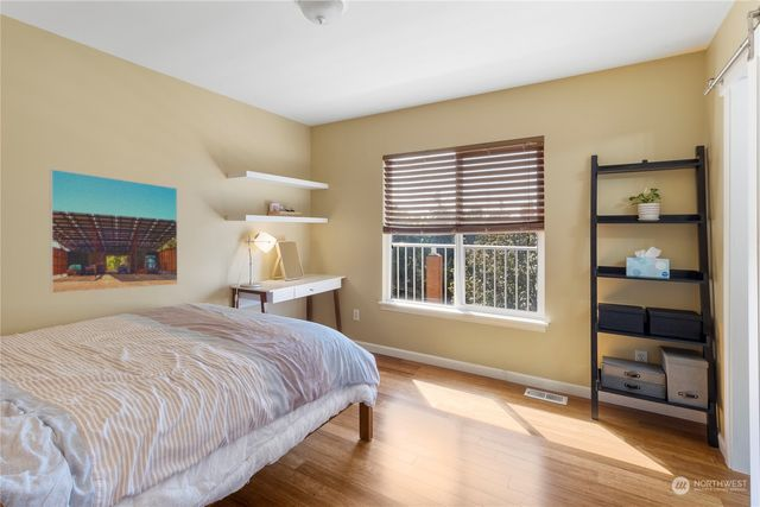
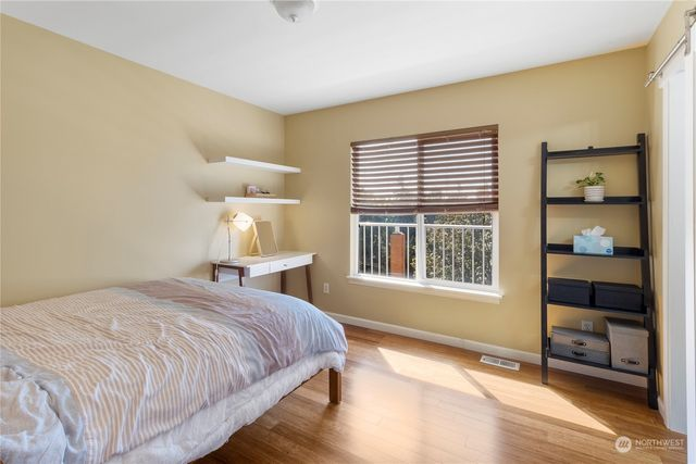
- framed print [49,167,178,294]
